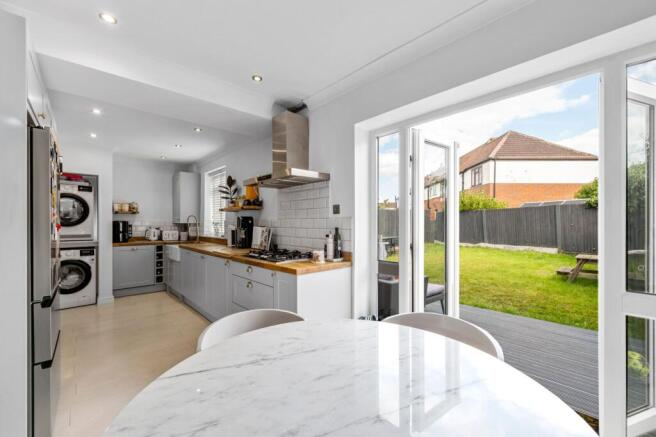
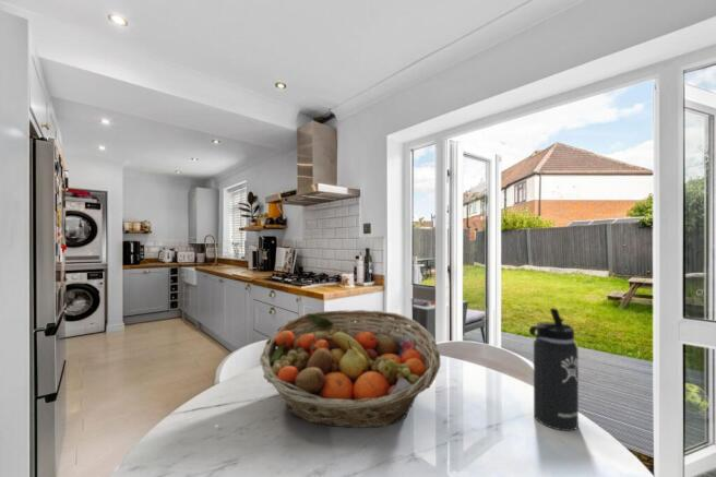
+ thermos bottle [528,307,580,432]
+ fruit basket [259,309,441,429]
